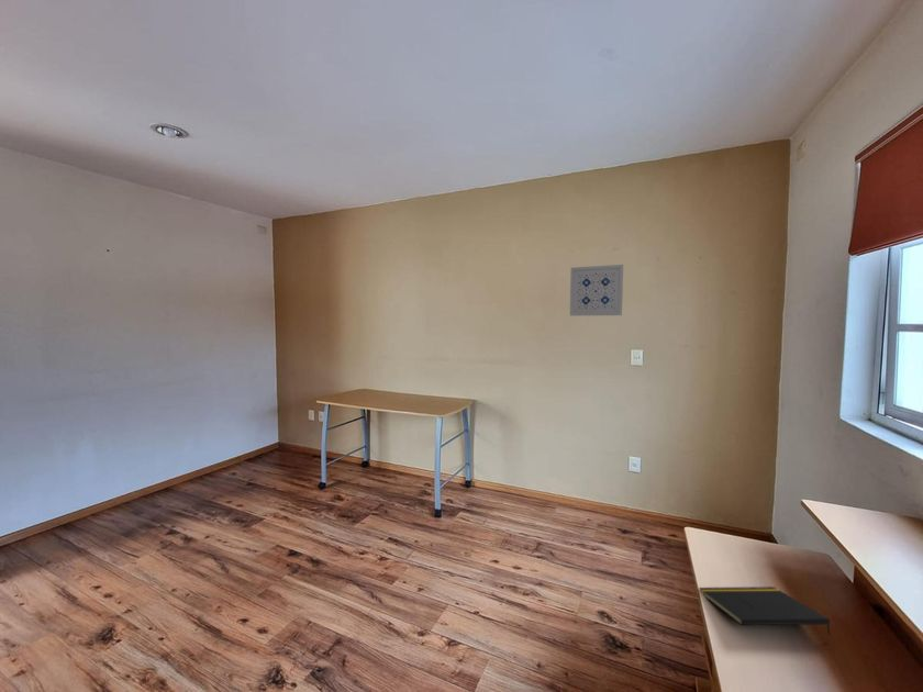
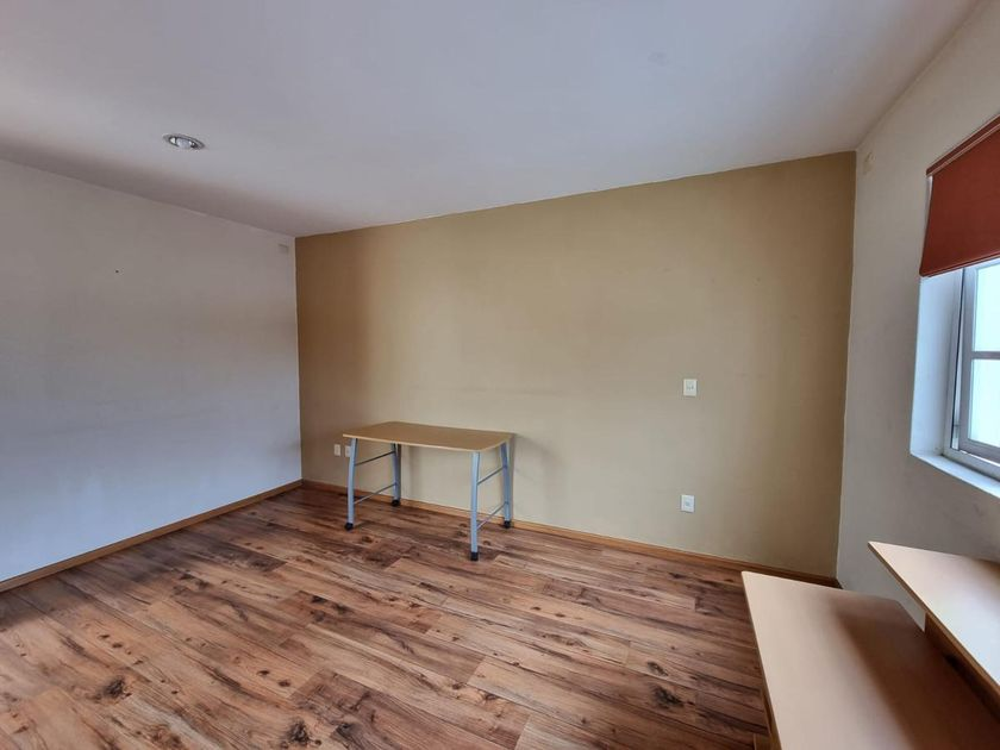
- wall art [569,264,624,316]
- notepad [698,585,832,637]
